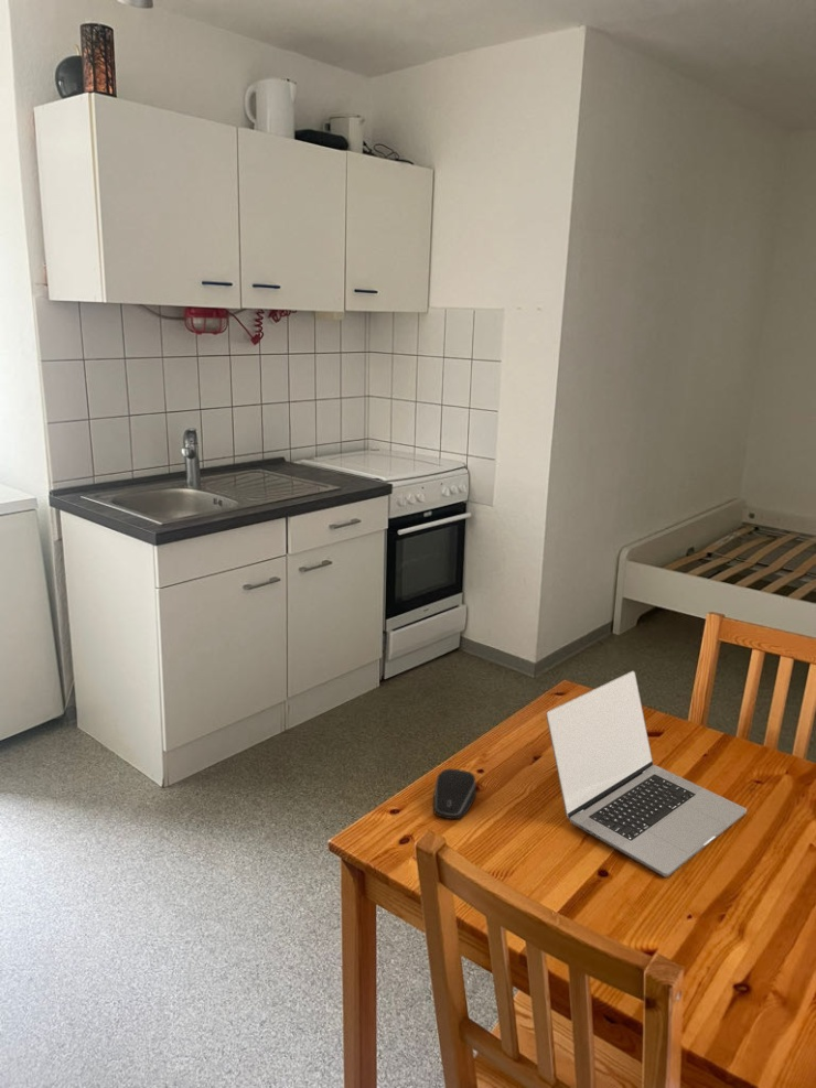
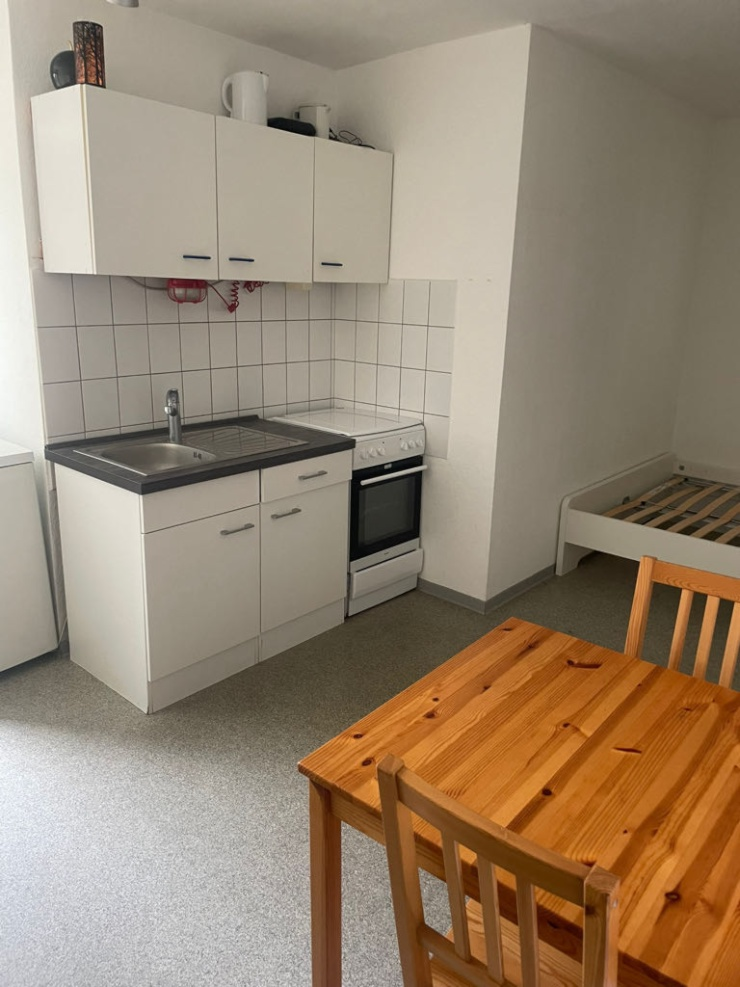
- laptop [545,670,748,879]
- computer mouse [432,768,477,820]
